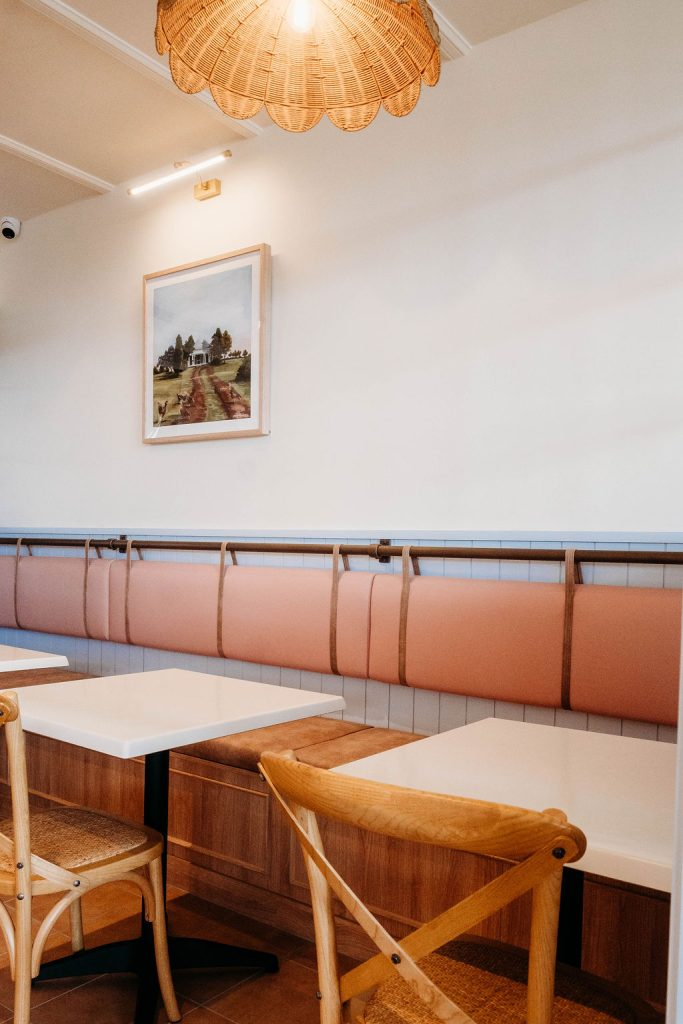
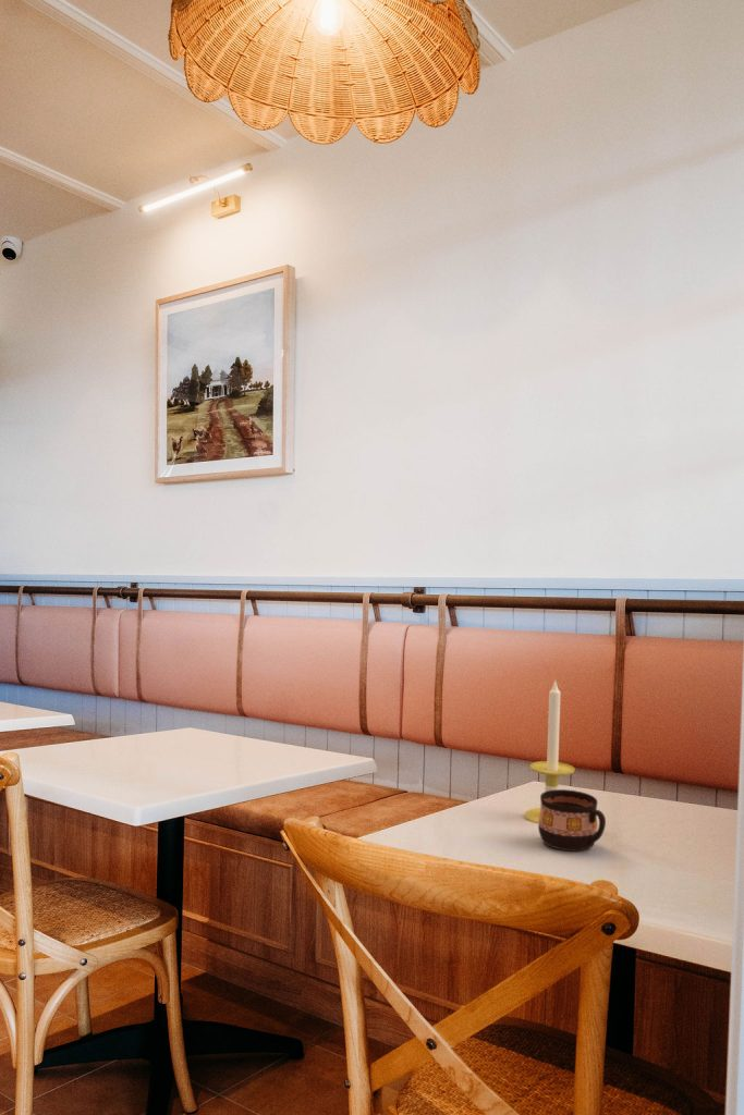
+ candle [523,679,576,824]
+ cup [537,788,607,851]
